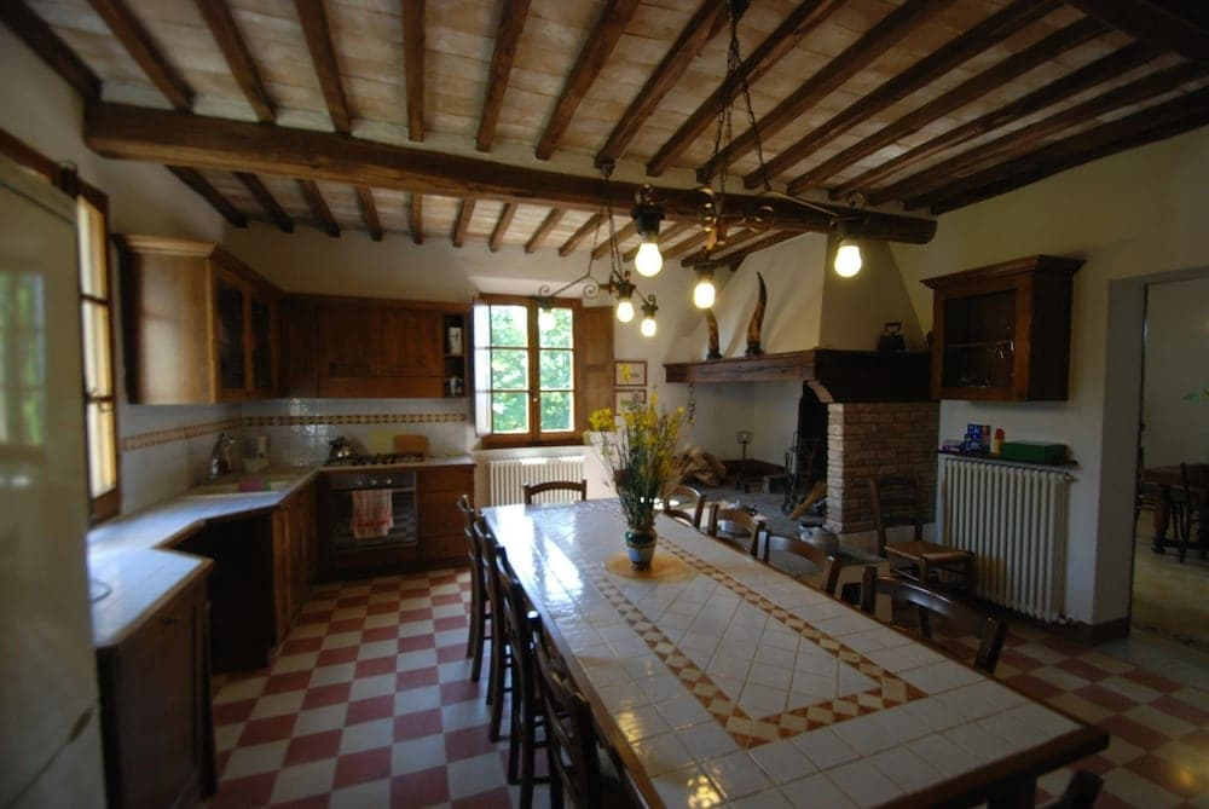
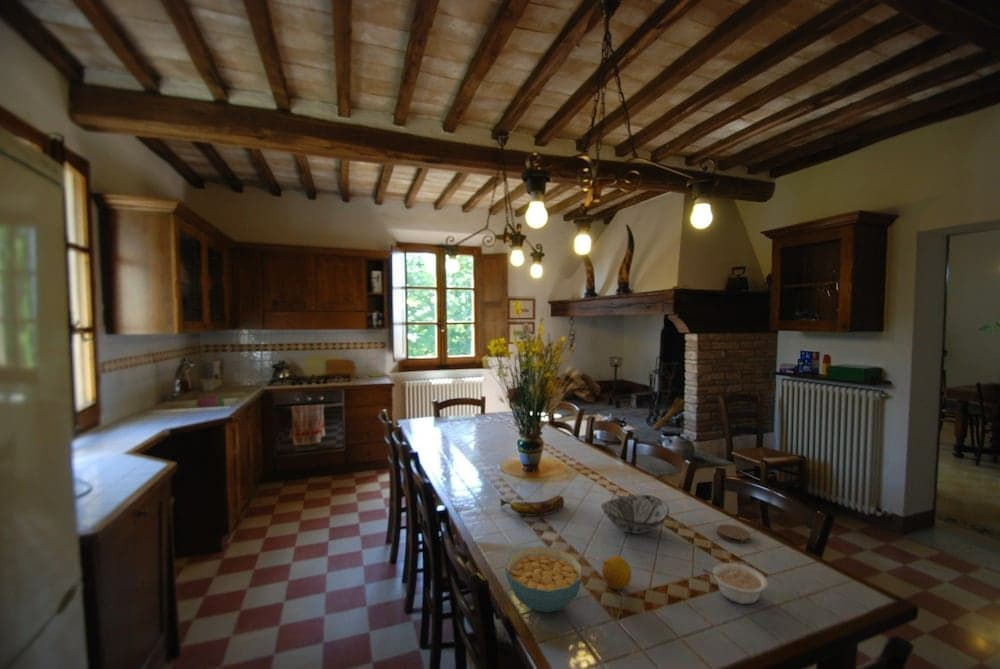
+ decorative bowl [600,494,670,535]
+ coaster [716,523,752,544]
+ cereal bowl [504,545,583,613]
+ legume [701,562,769,605]
+ banana [499,495,565,517]
+ fruit [601,555,633,590]
